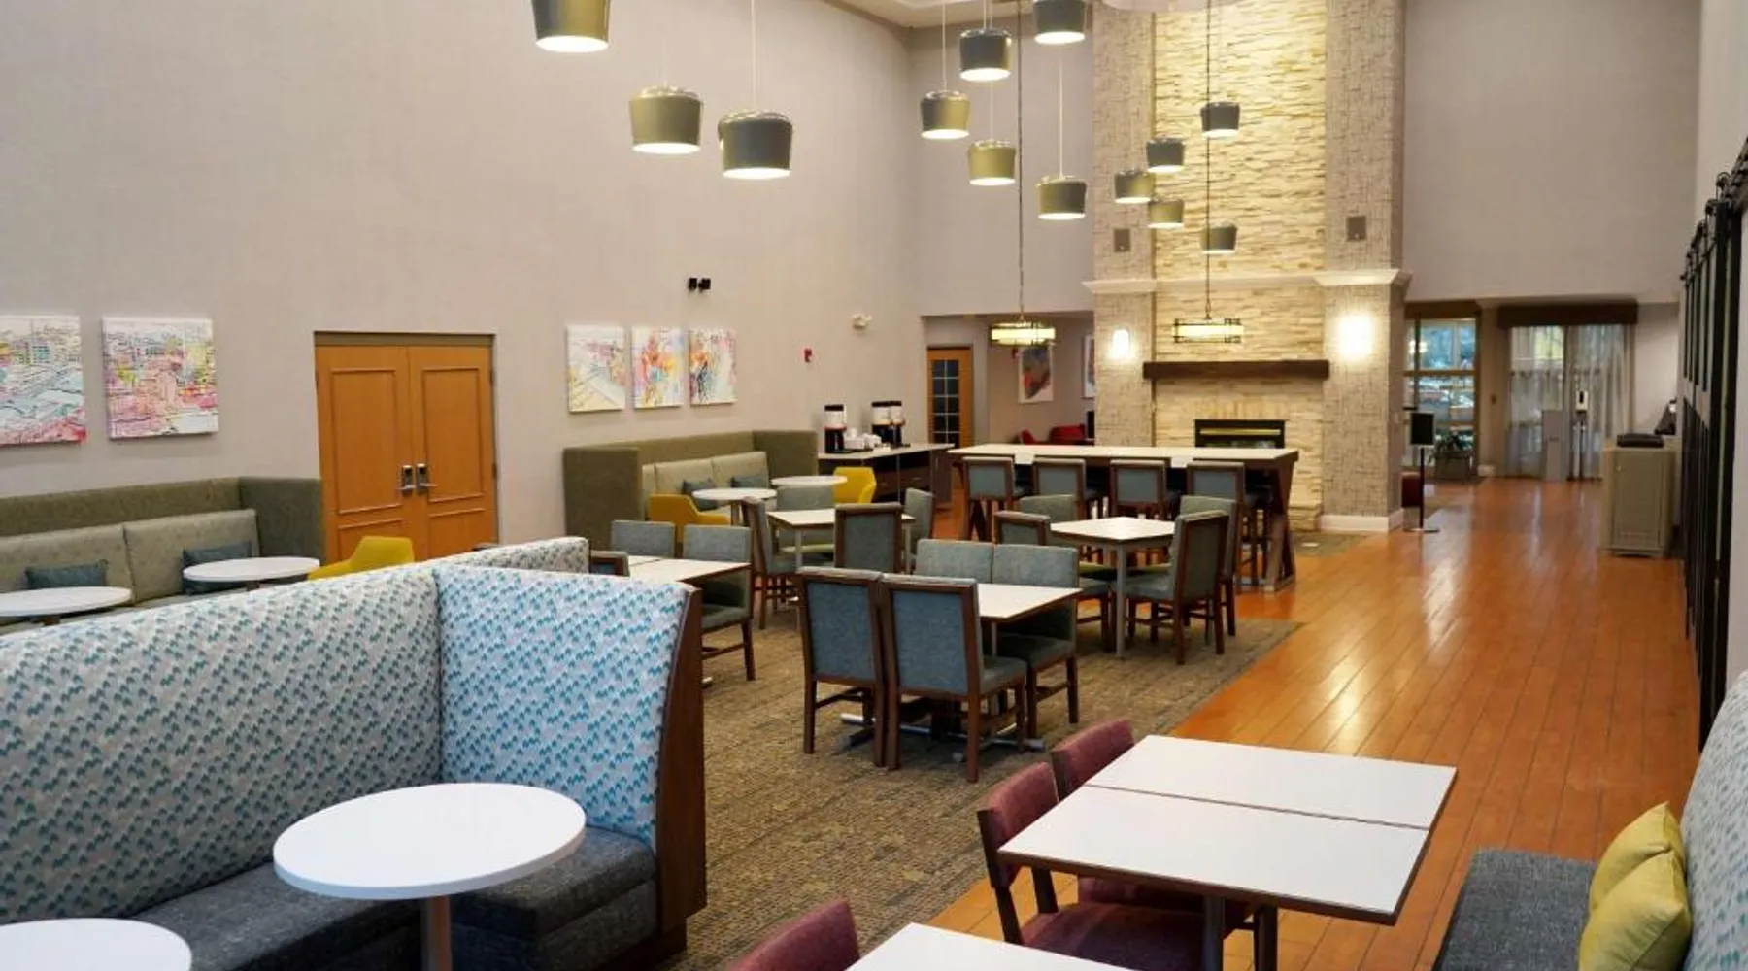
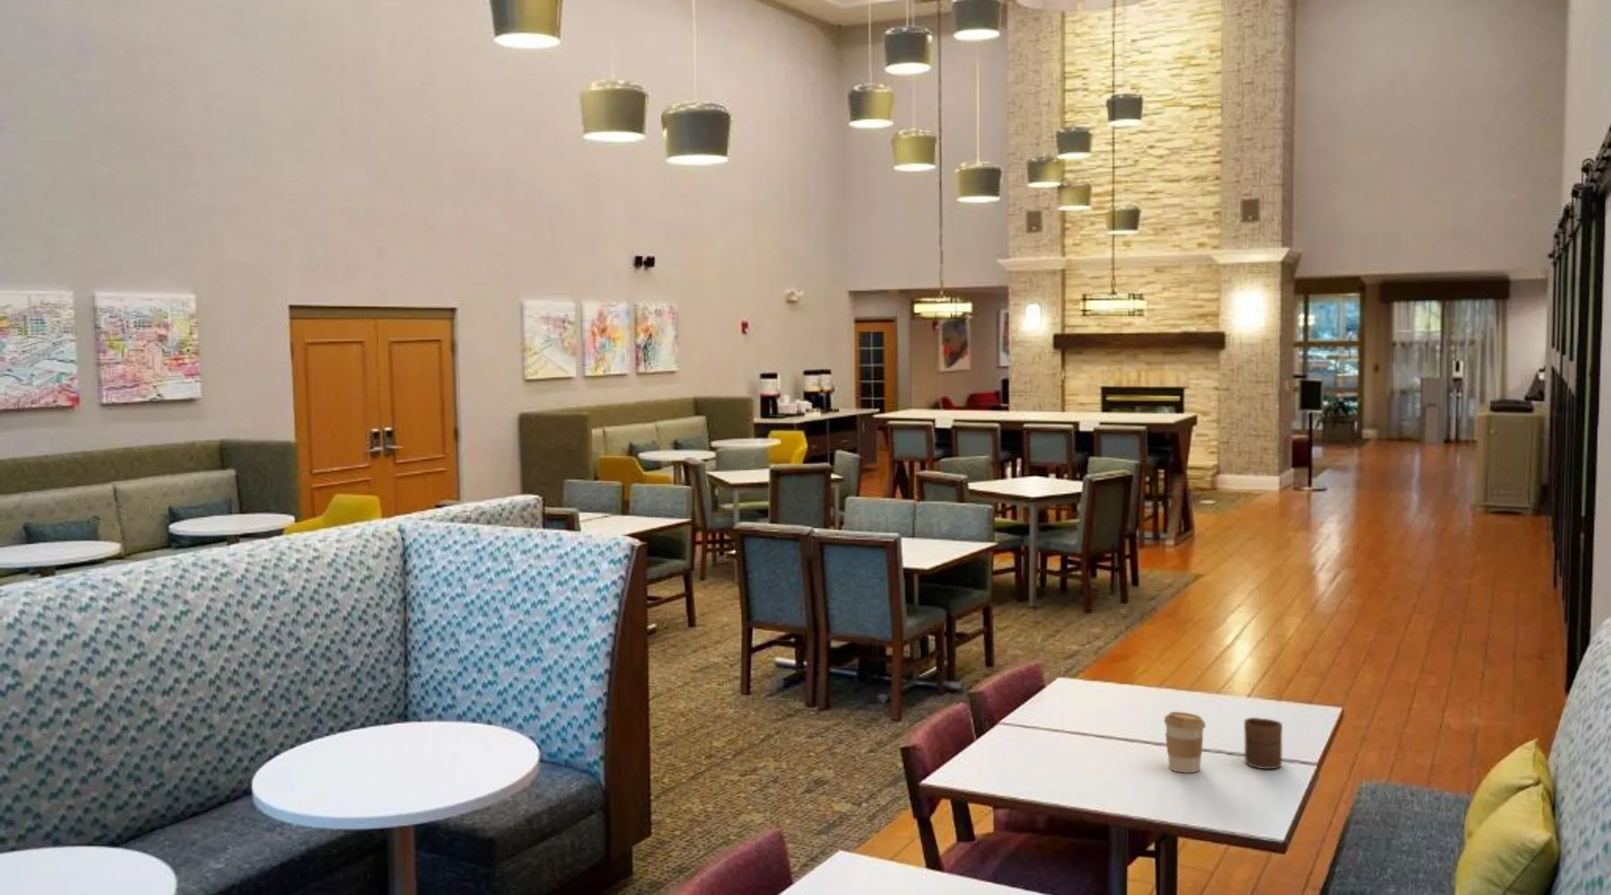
+ coffee cup [1164,711,1207,774]
+ cup [1243,716,1284,769]
